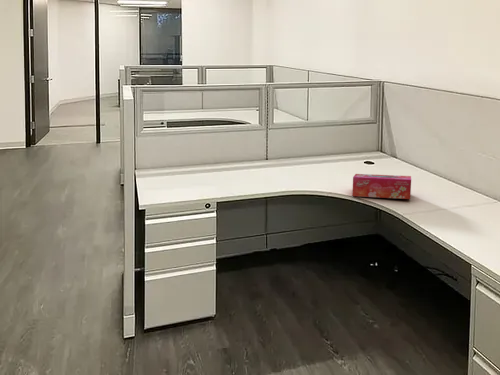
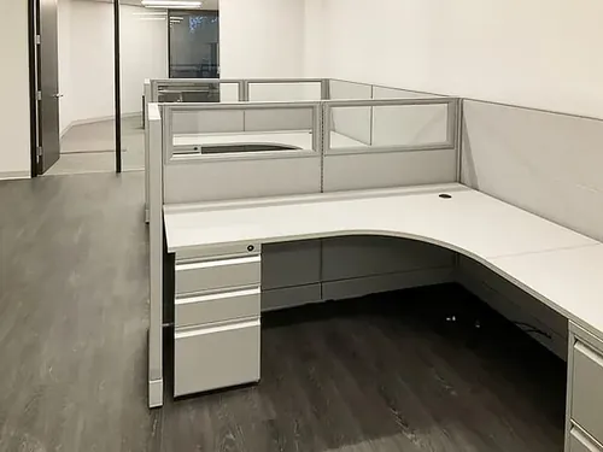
- tissue box [351,173,412,200]
